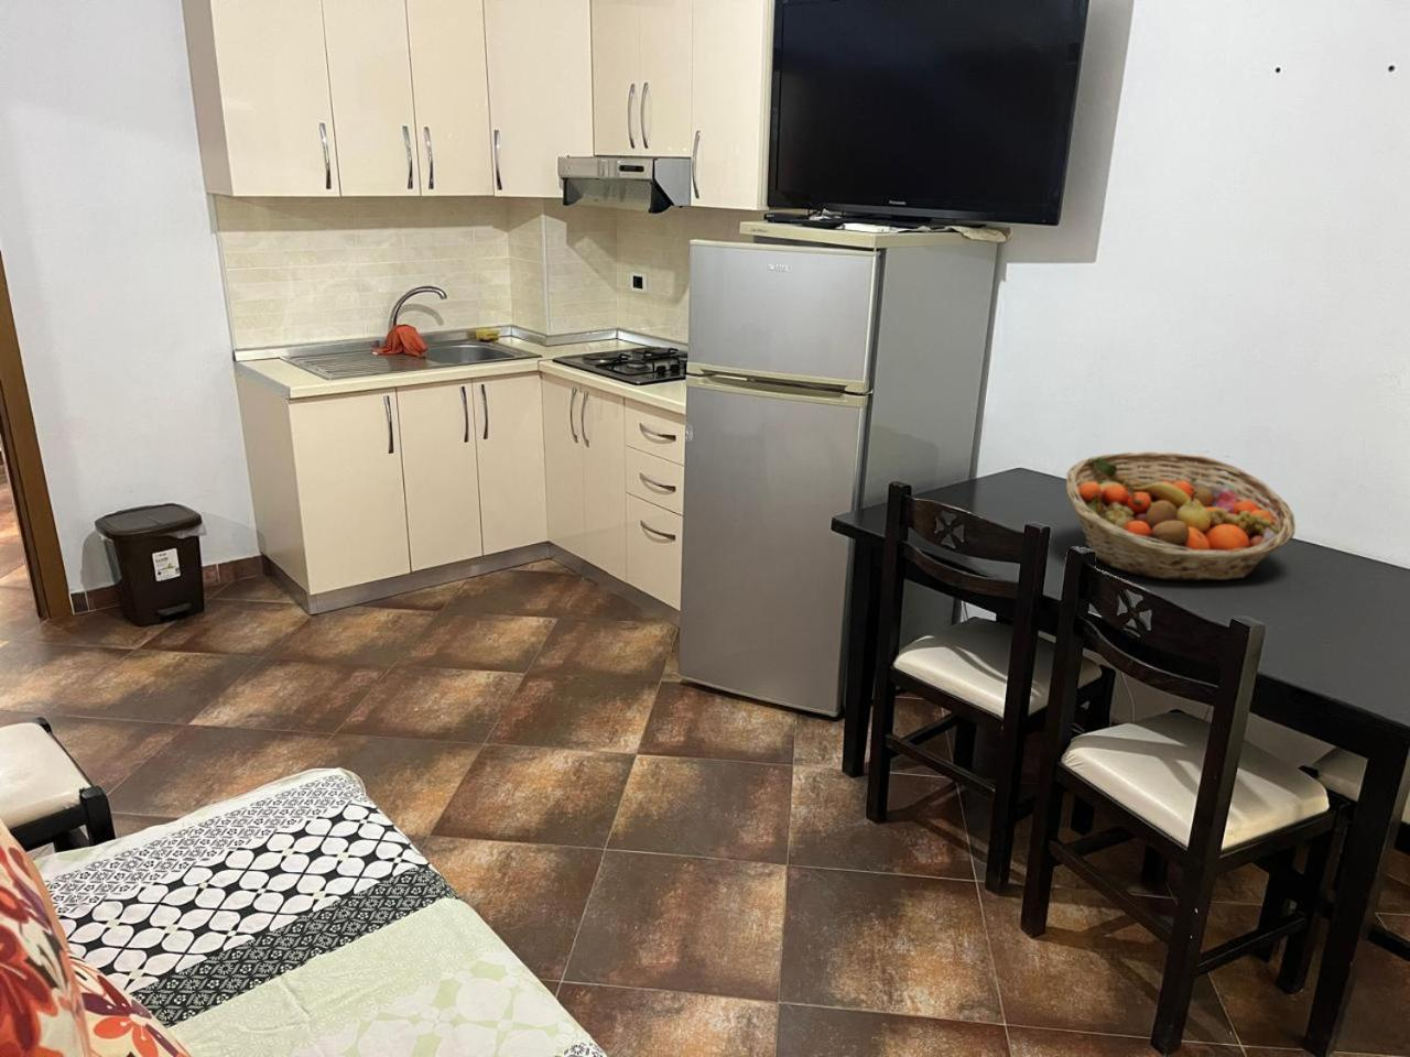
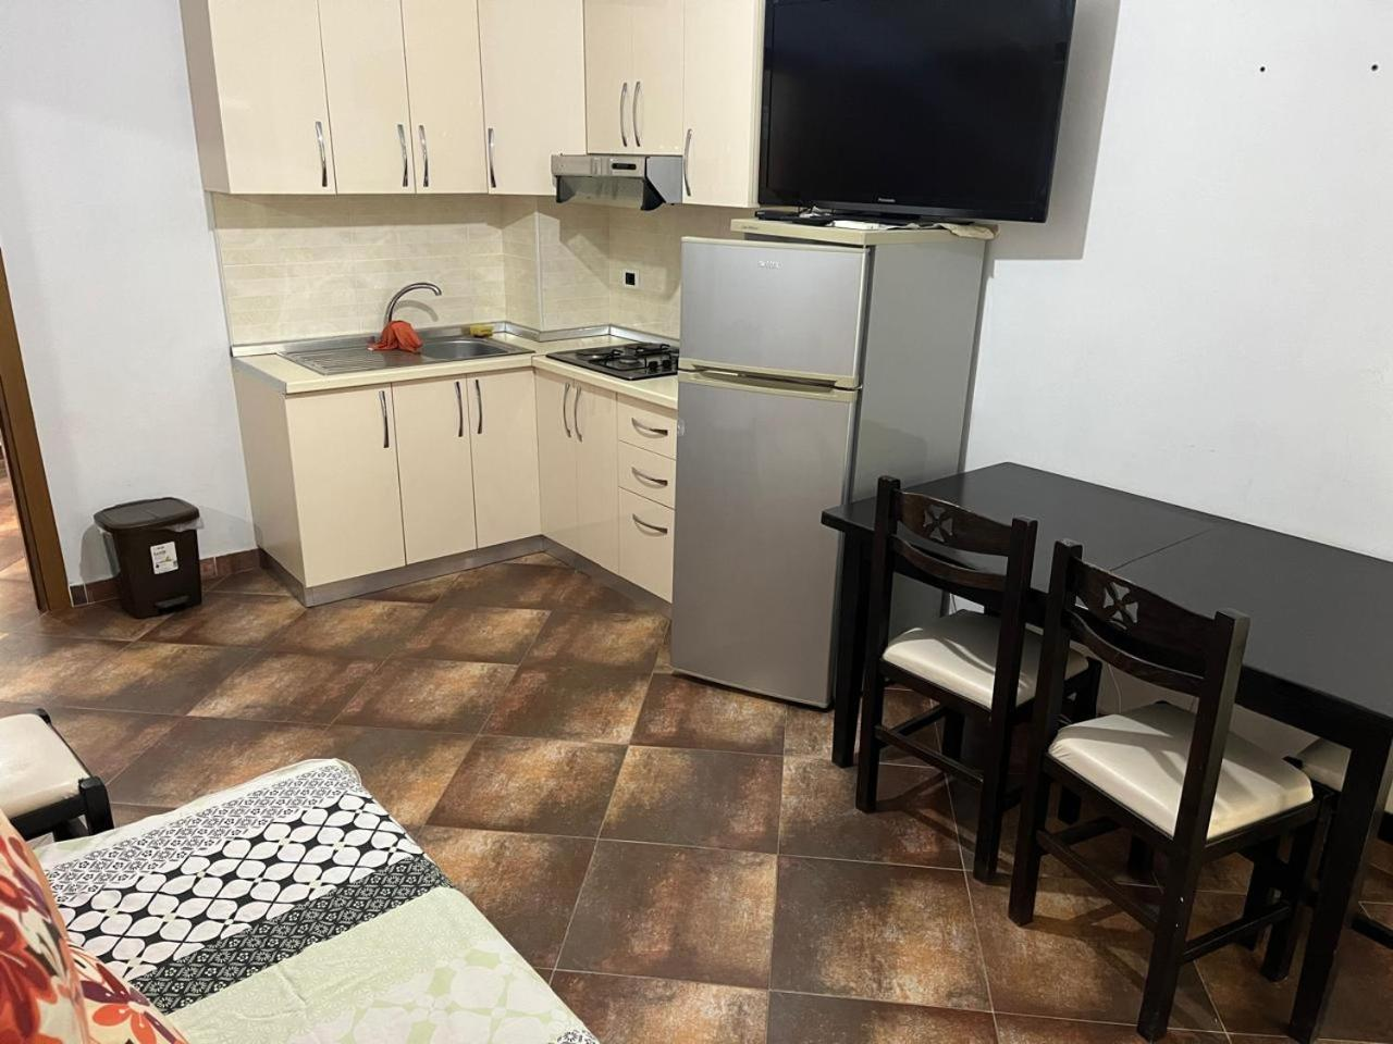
- fruit basket [1065,451,1297,582]
